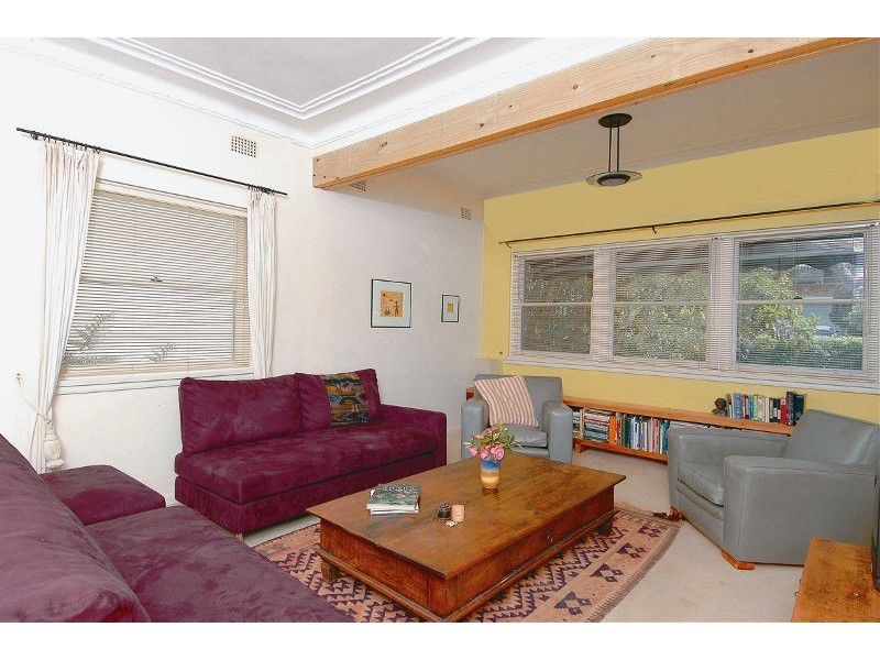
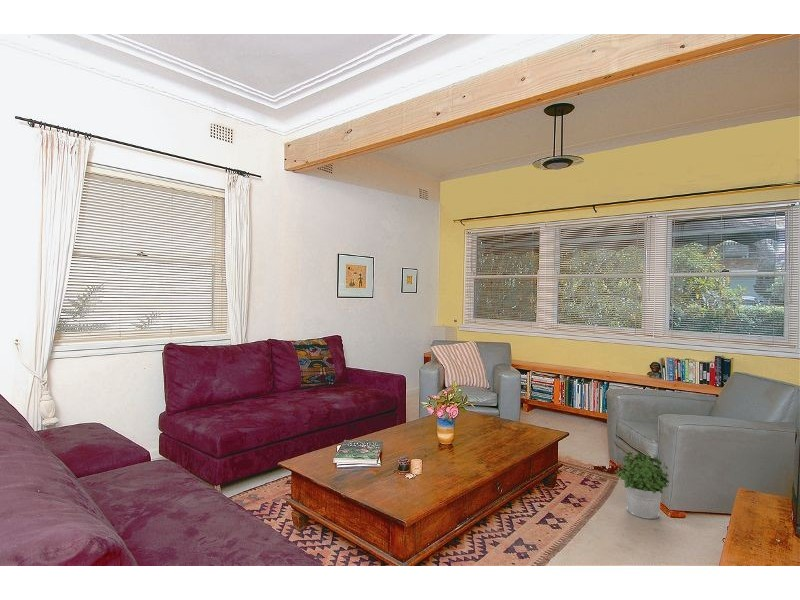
+ potted plant [614,450,670,520]
